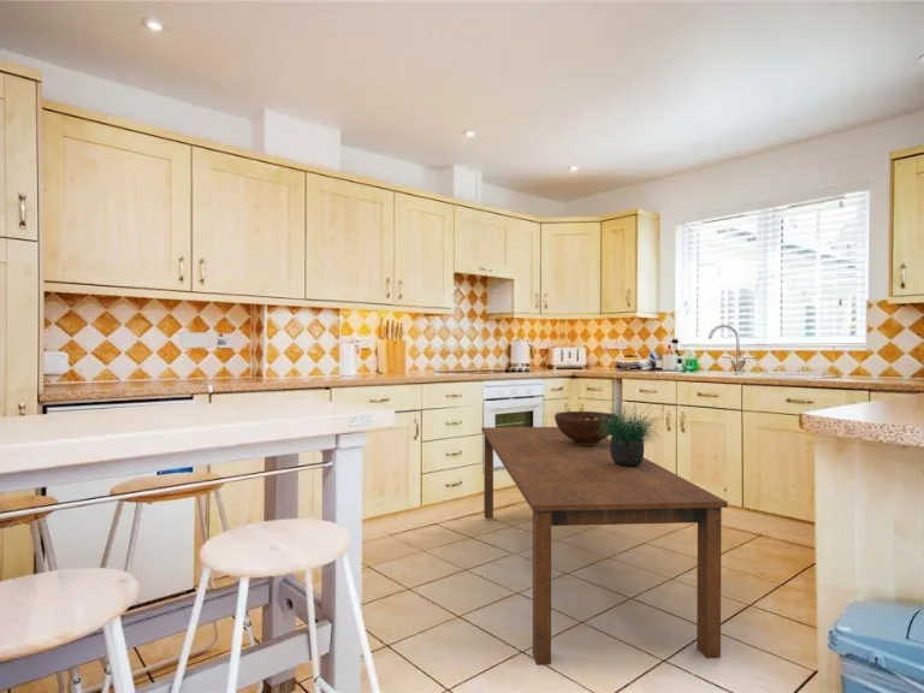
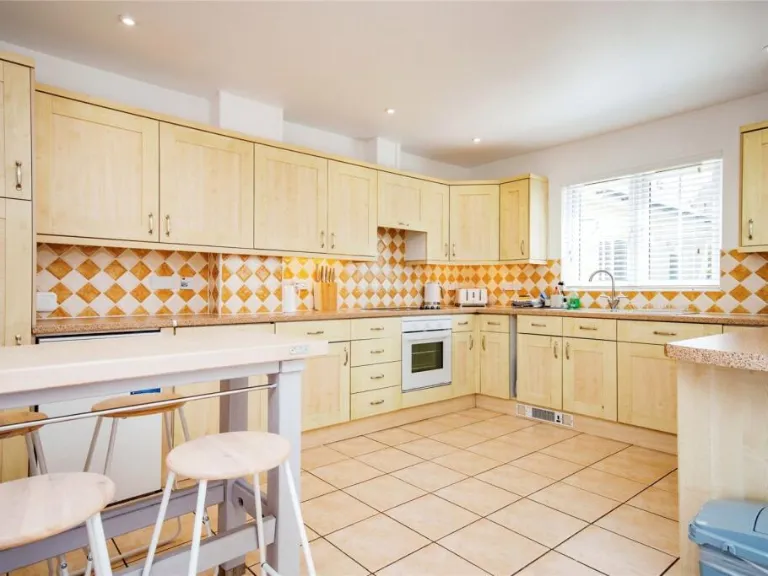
- potted plant [593,395,662,467]
- dining table [480,426,729,667]
- fruit bowl [553,410,618,445]
